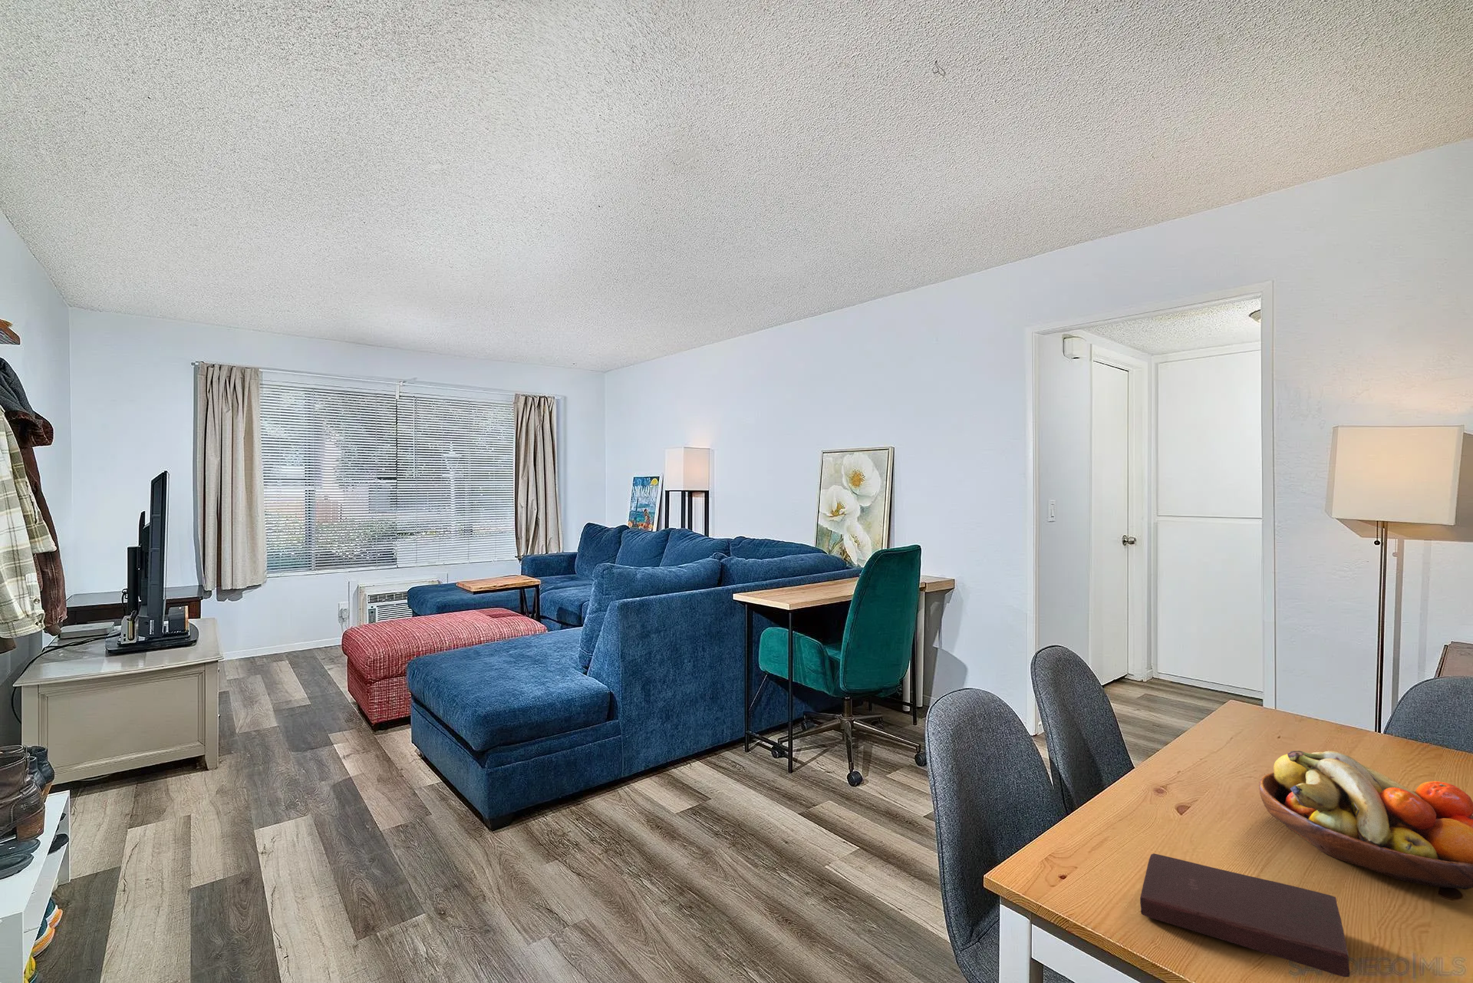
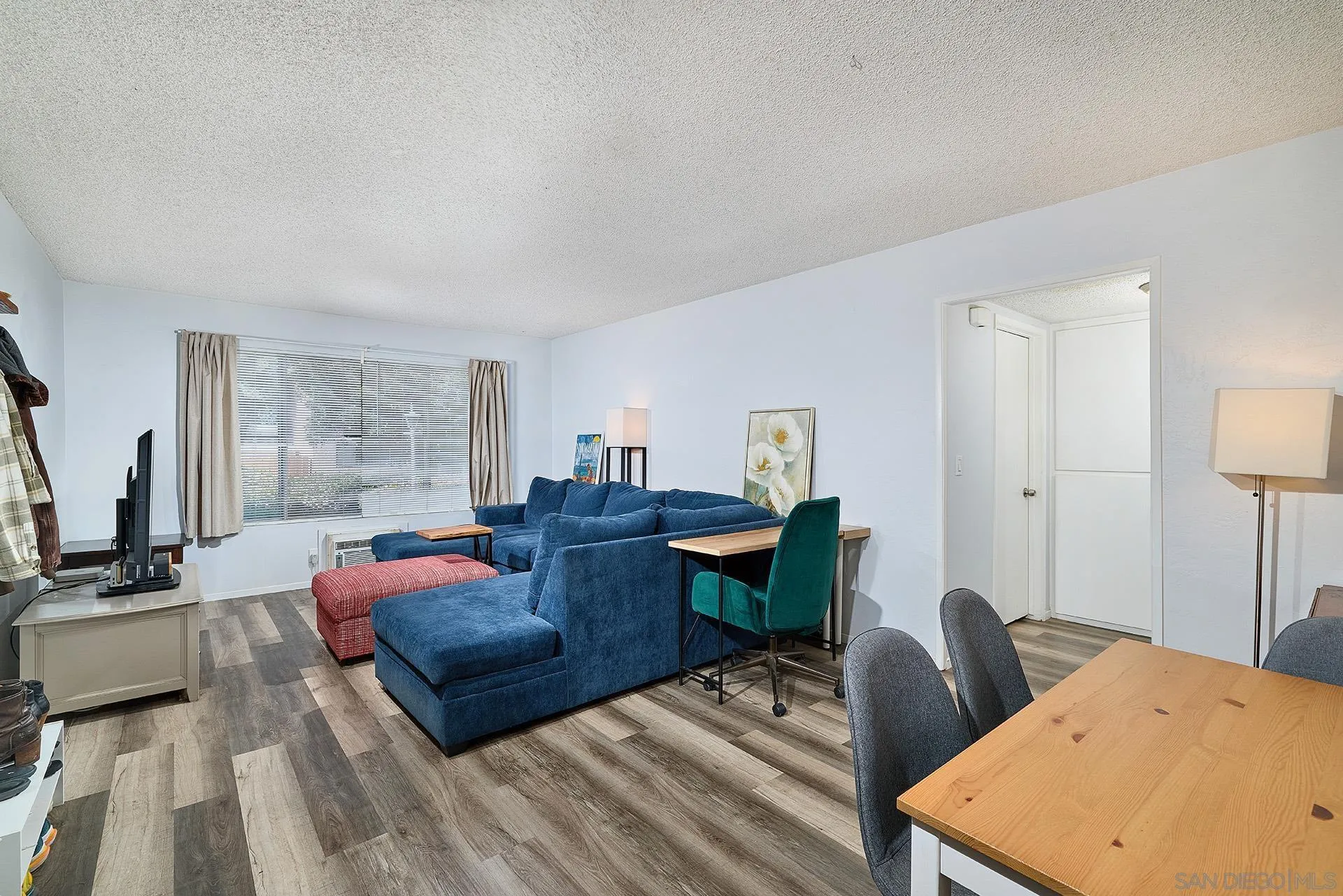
- fruit bowl [1258,749,1473,890]
- book [1140,852,1350,978]
